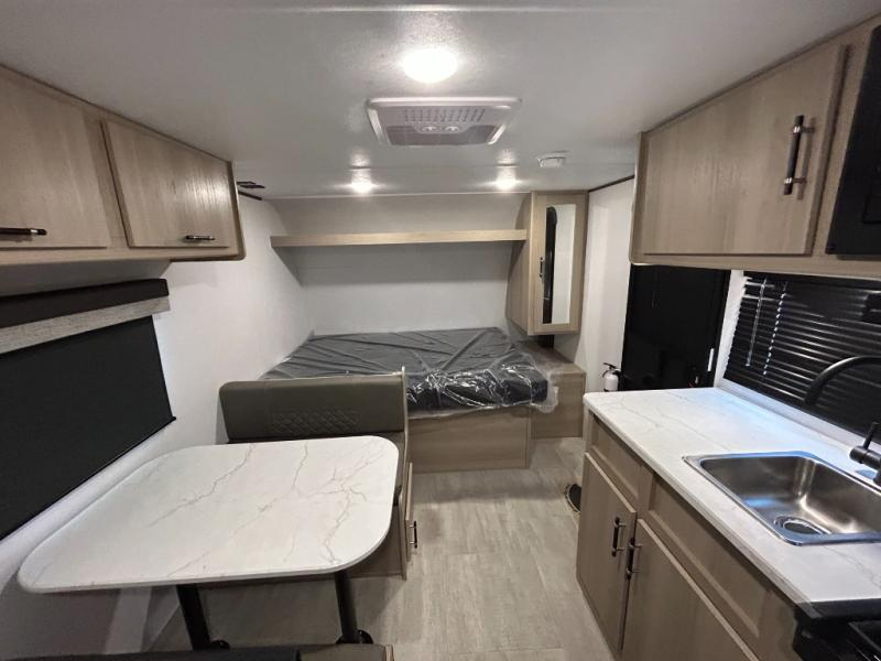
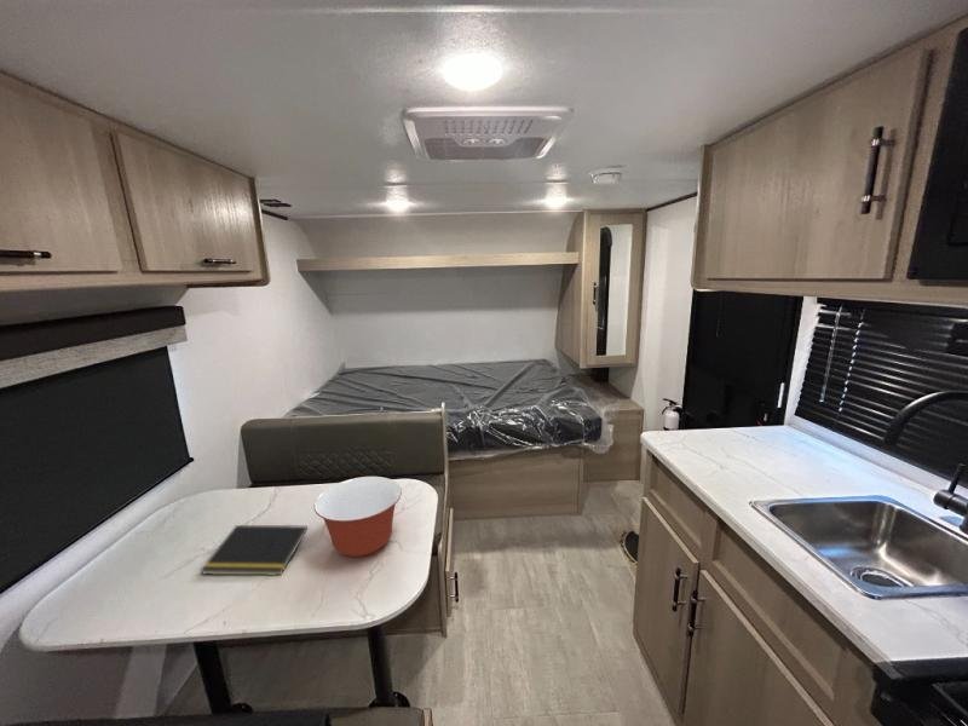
+ notepad [198,524,309,576]
+ mixing bowl [313,476,403,558]
